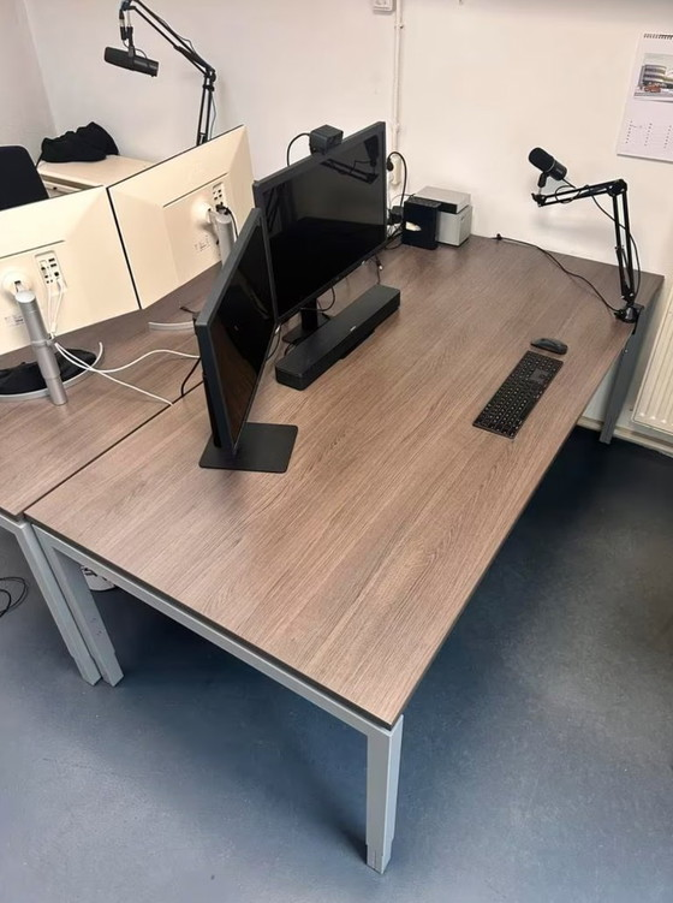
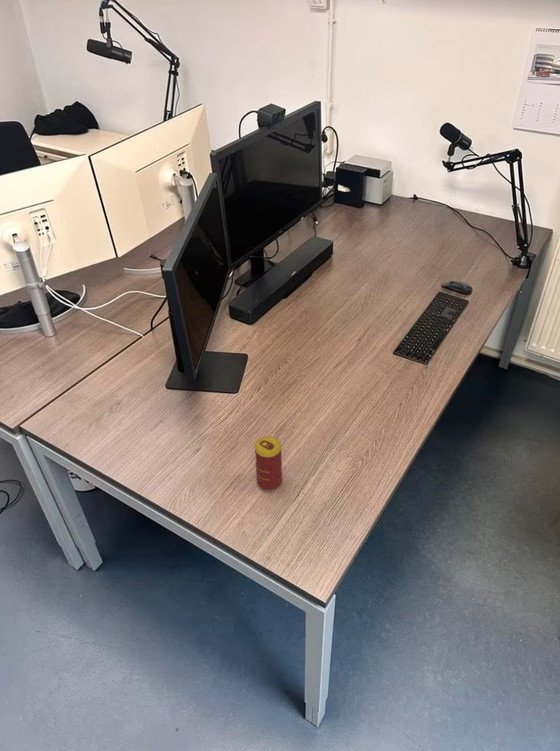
+ beverage can [254,435,283,492]
